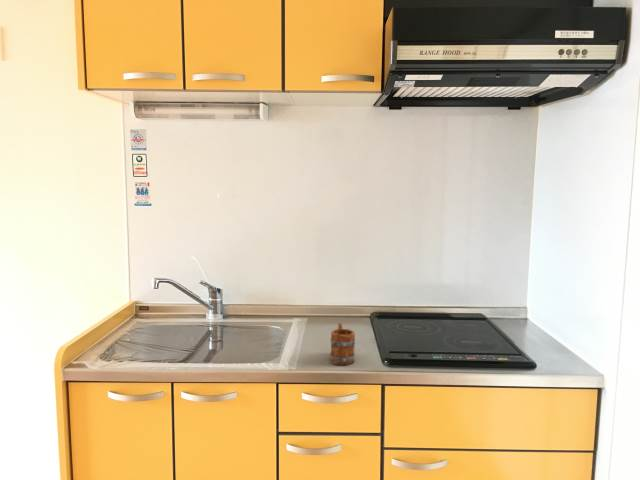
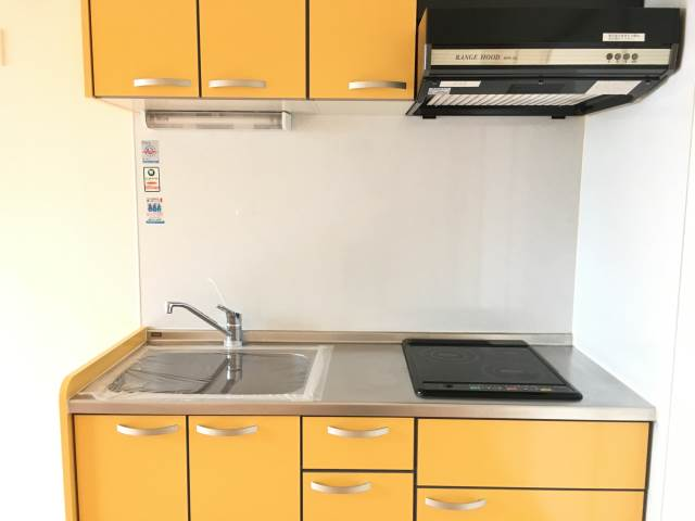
- mug [329,322,356,366]
